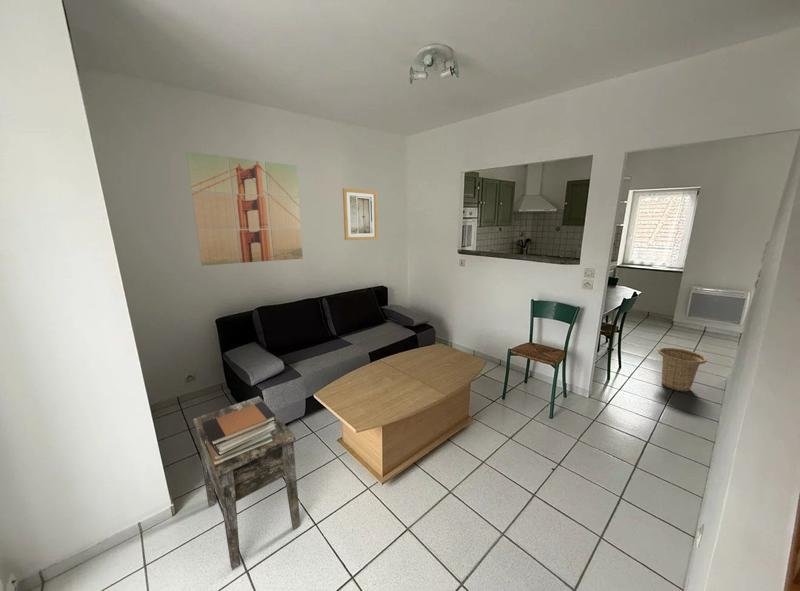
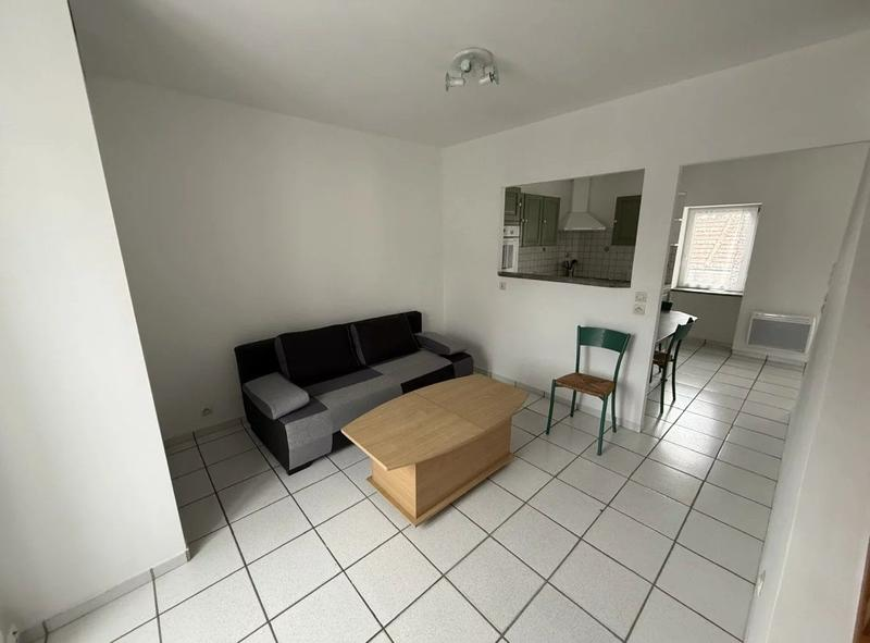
- wall art [342,187,379,241]
- side table [192,395,301,571]
- wall art [185,150,304,266]
- book stack [202,401,276,466]
- basket [657,347,708,392]
